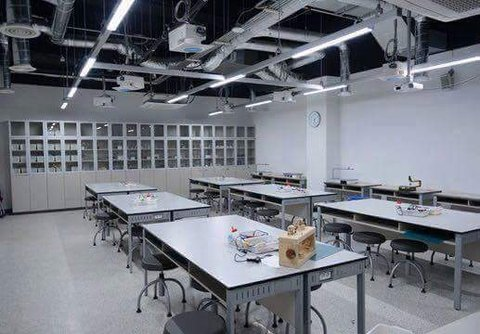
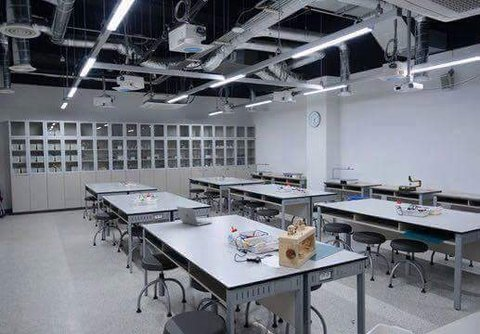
+ laptop [176,205,213,227]
